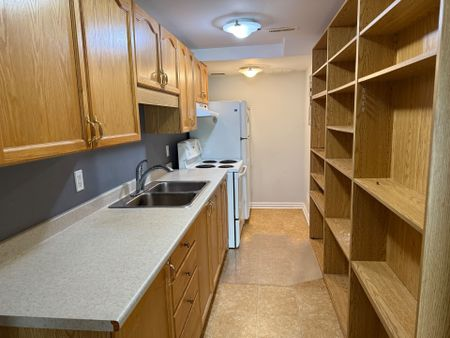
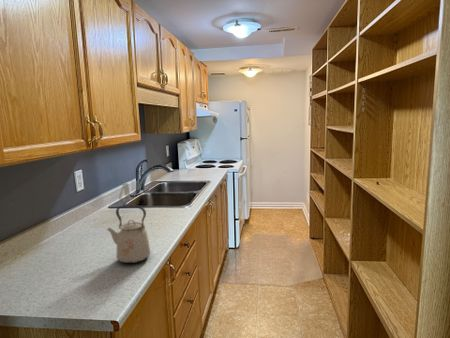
+ kettle [106,204,151,264]
